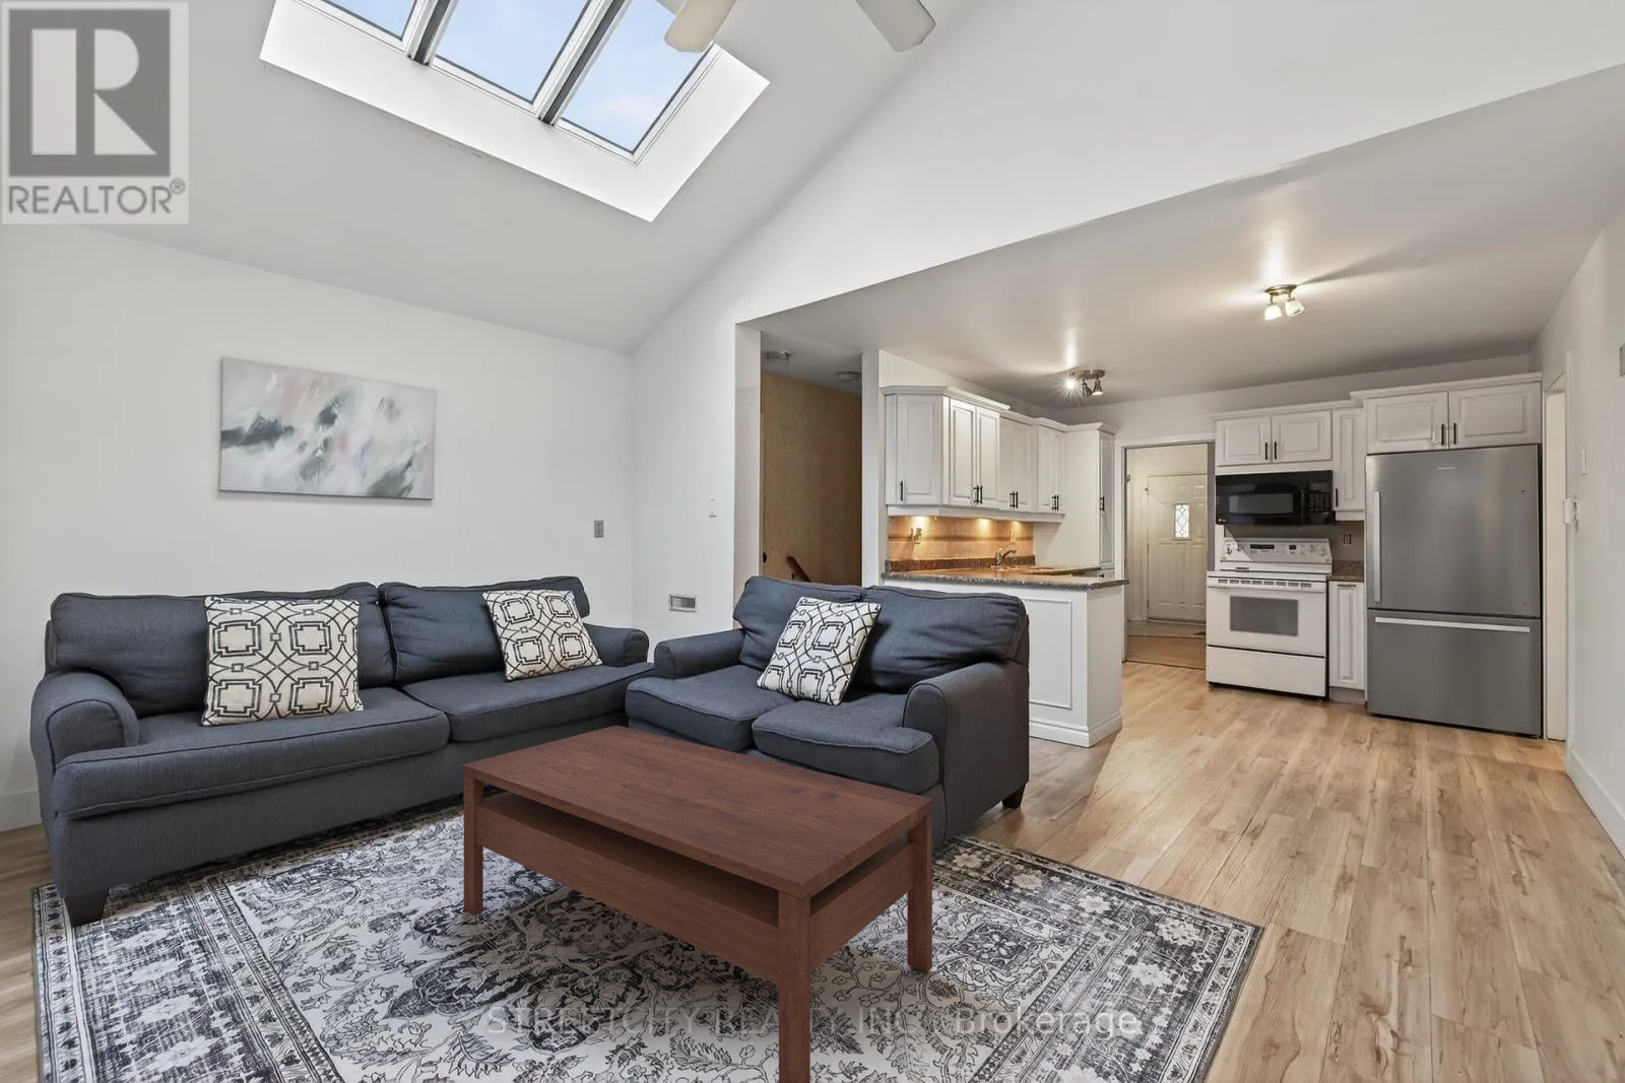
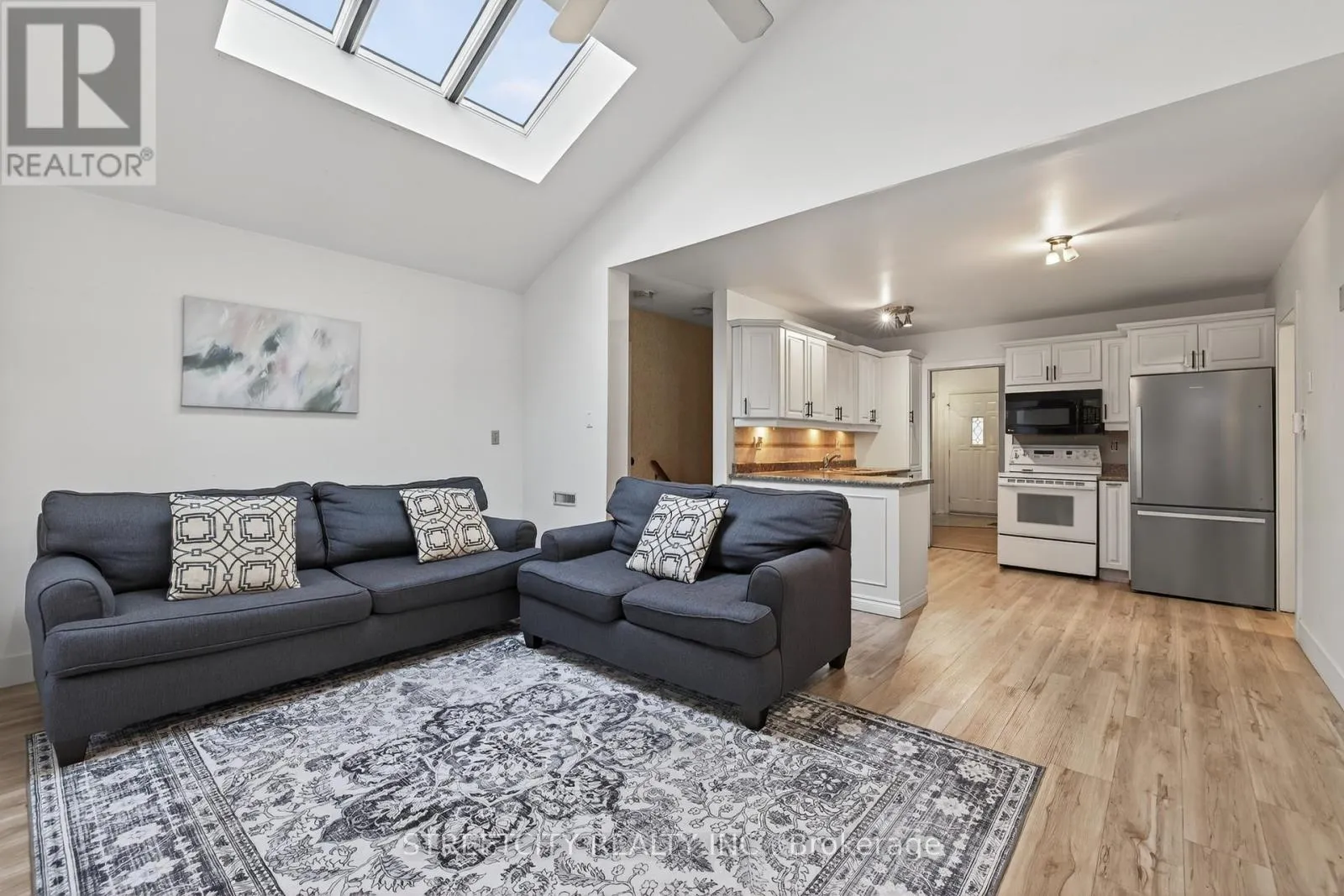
- coffee table [461,725,935,1083]
